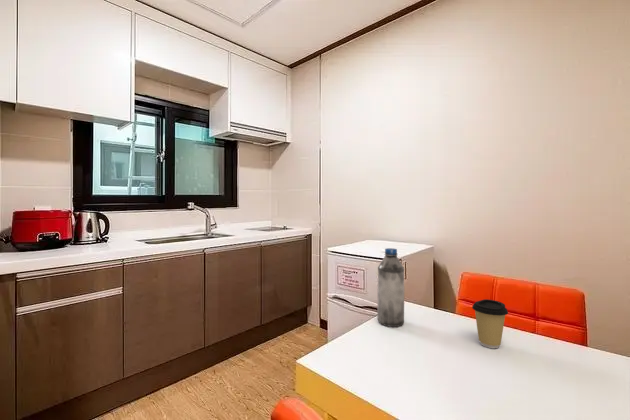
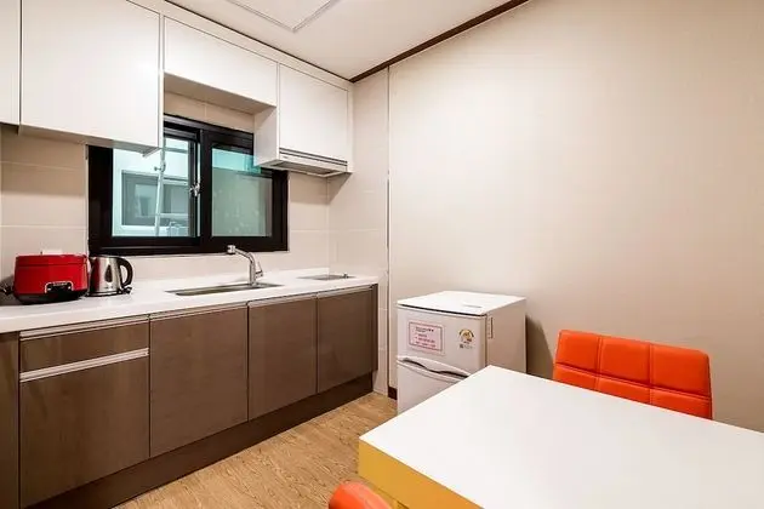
- water bottle [376,247,405,328]
- coffee cup [471,298,509,349]
